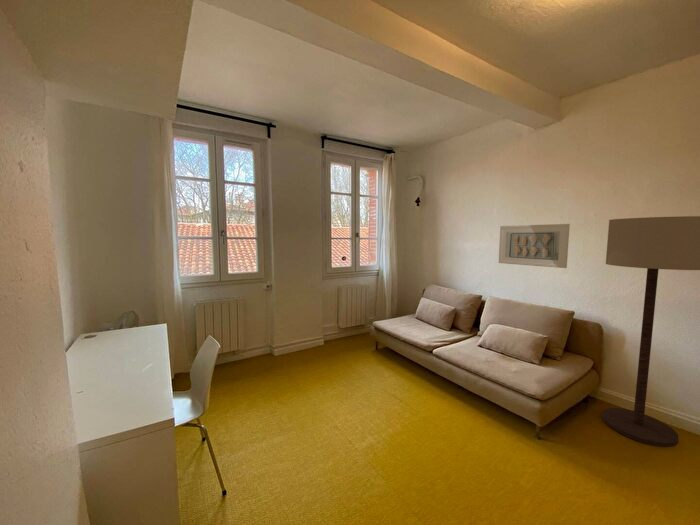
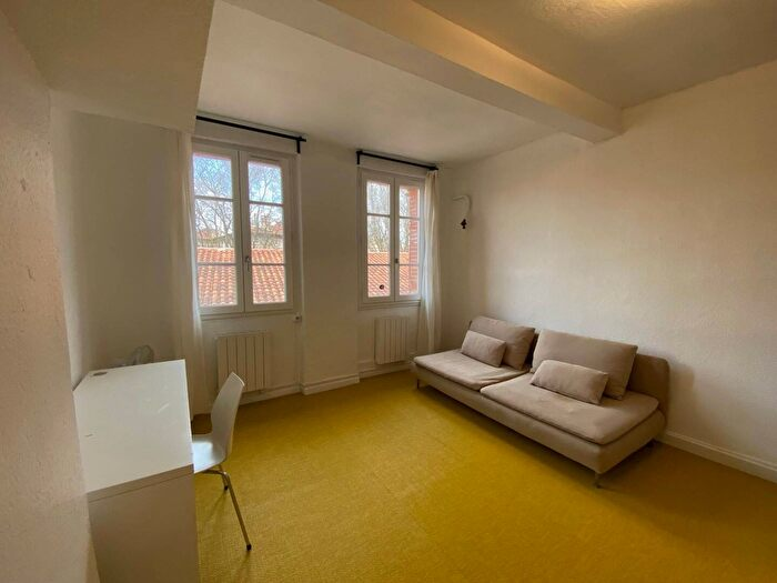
- floor lamp [601,215,700,448]
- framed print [498,223,571,269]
